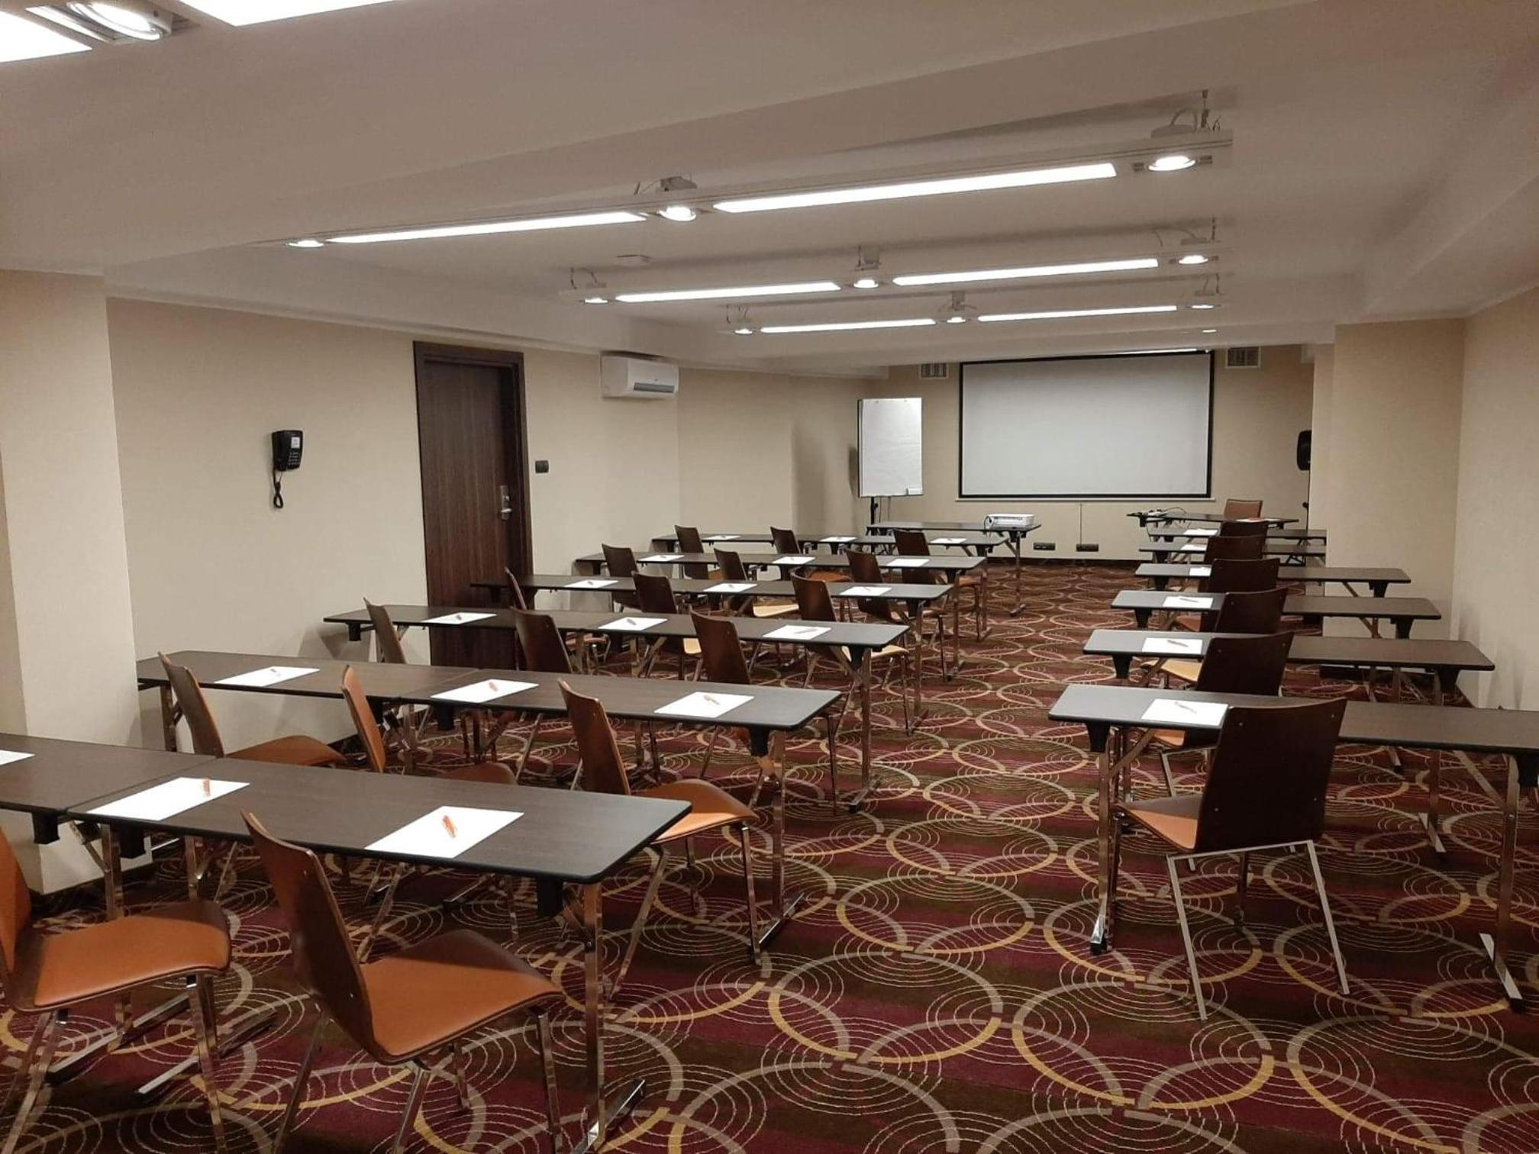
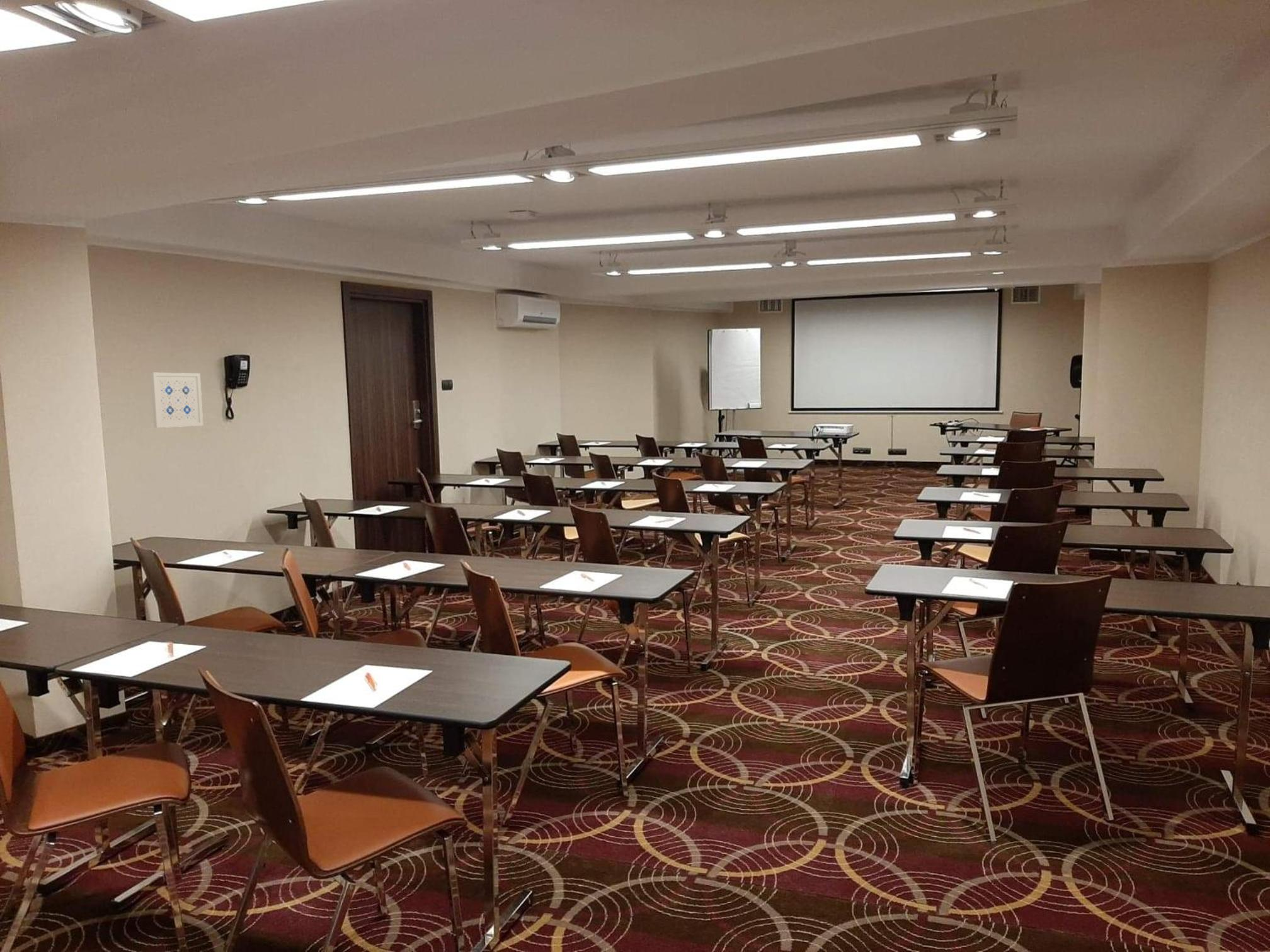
+ wall art [150,372,203,428]
